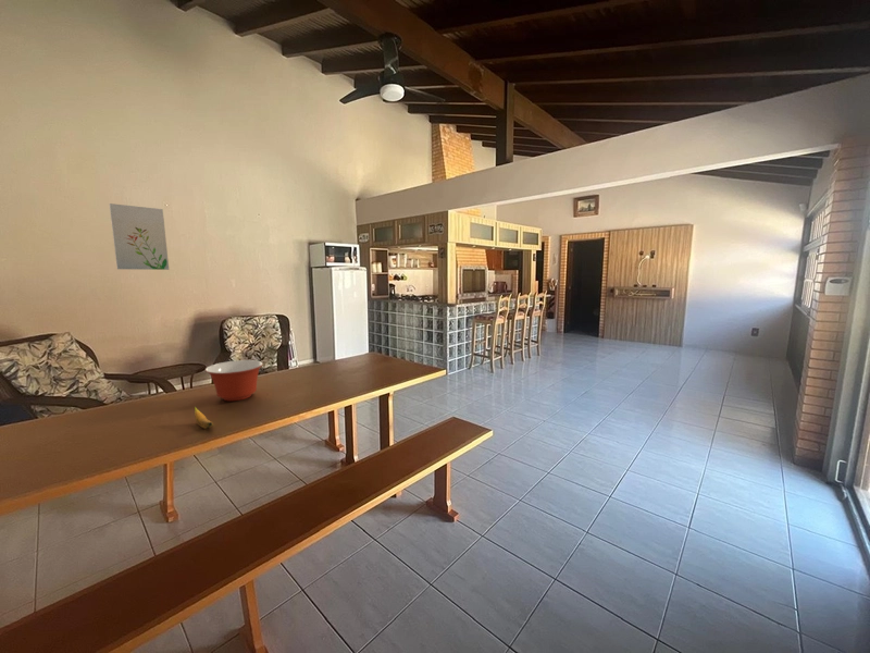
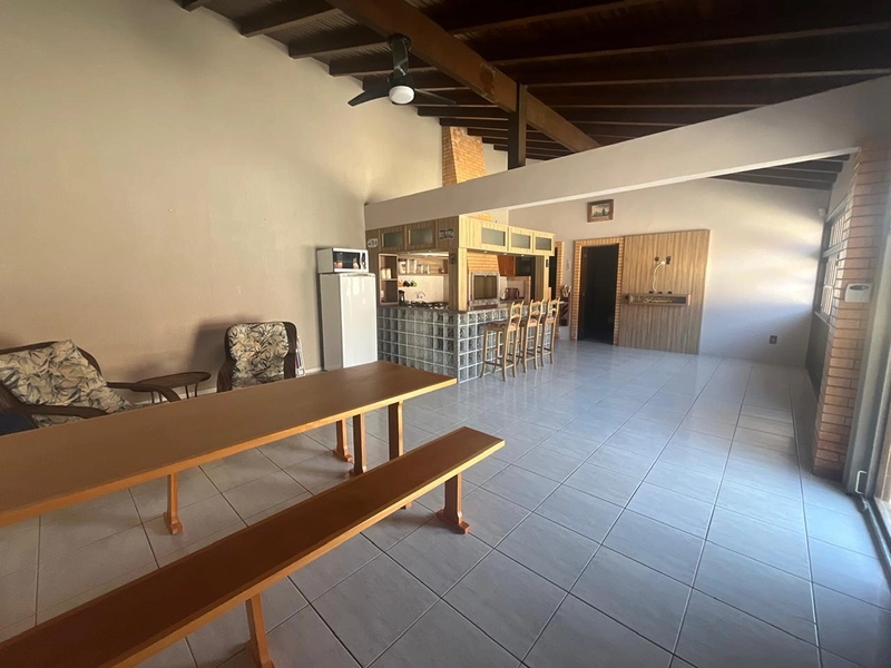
- banana [194,405,214,430]
- wall art [108,202,170,271]
- mixing bowl [204,359,264,402]
